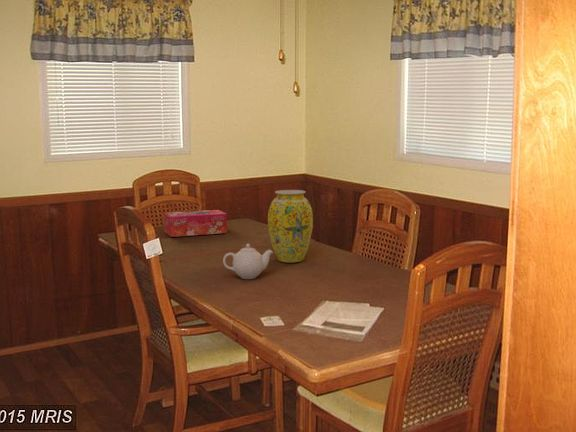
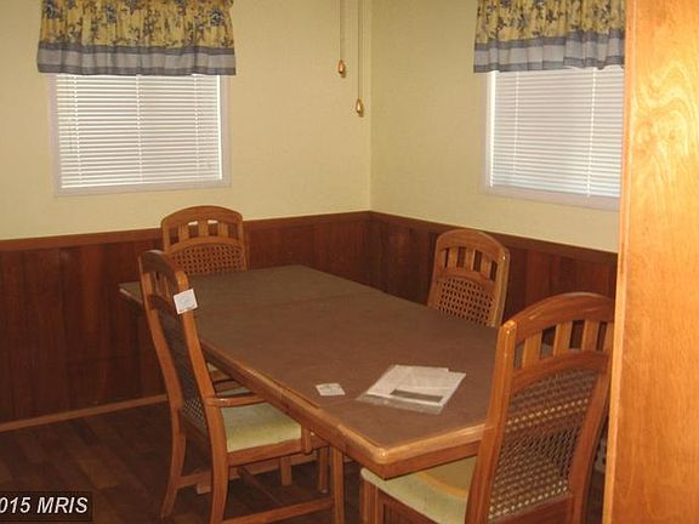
- teapot [222,243,274,280]
- tissue box [163,209,228,238]
- vase [267,189,314,264]
